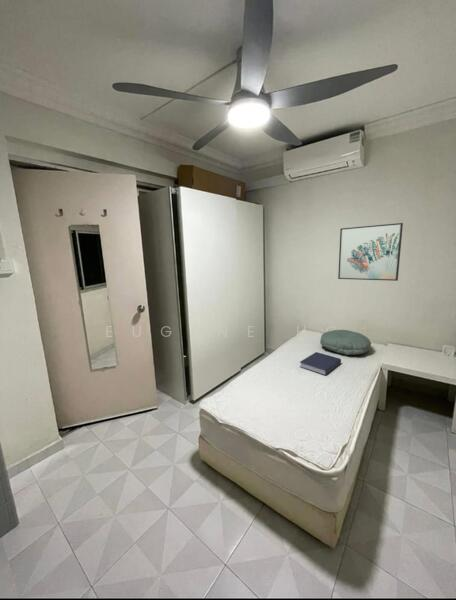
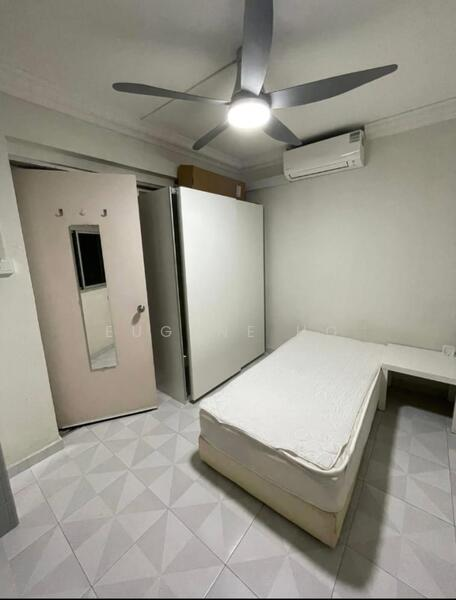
- pillow [319,329,372,356]
- wall art [337,222,404,282]
- book [299,351,342,376]
